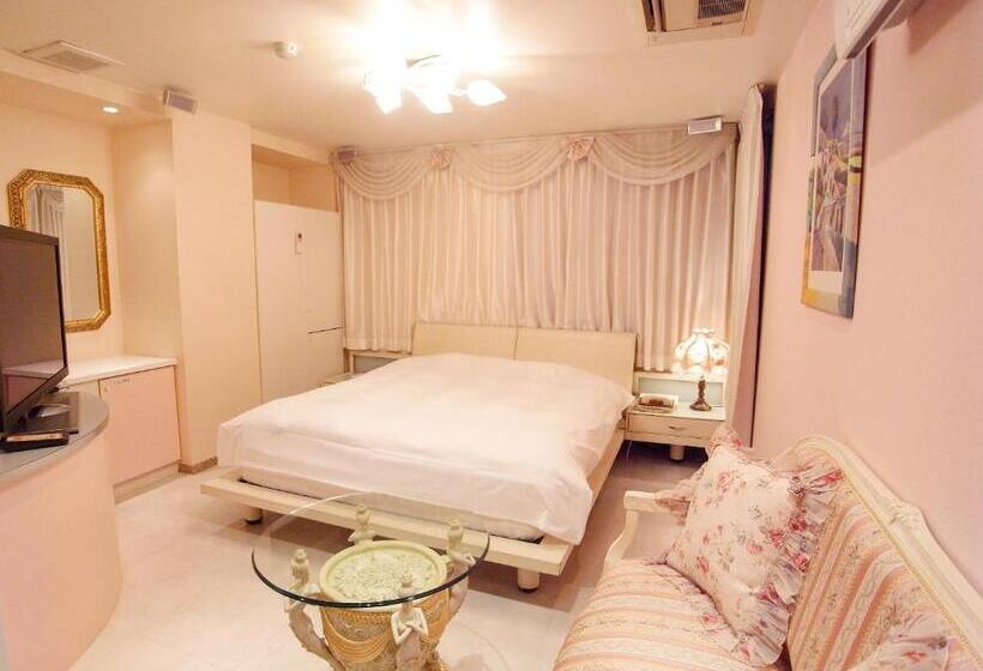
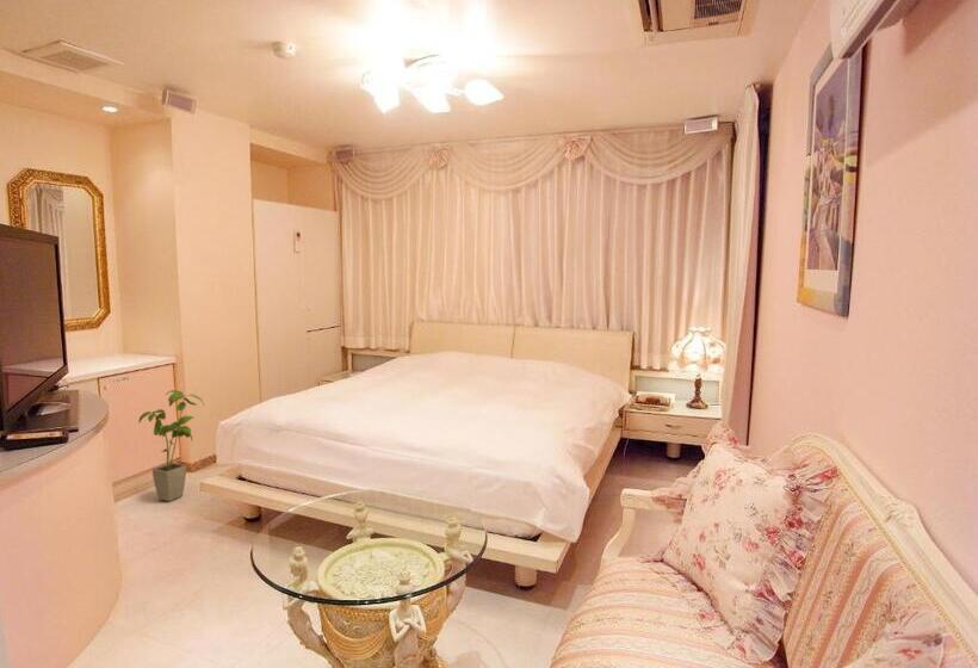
+ house plant [137,389,206,502]
